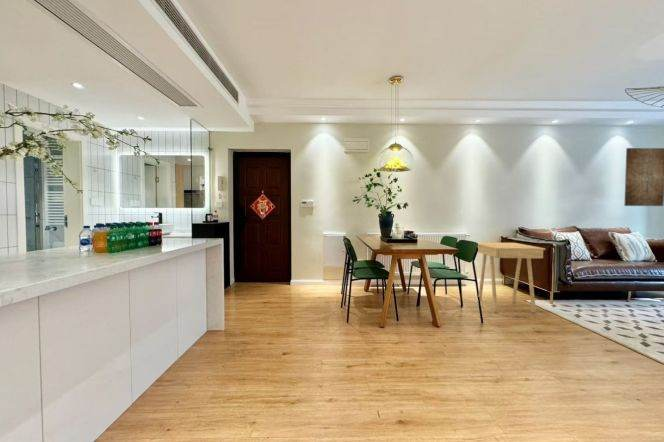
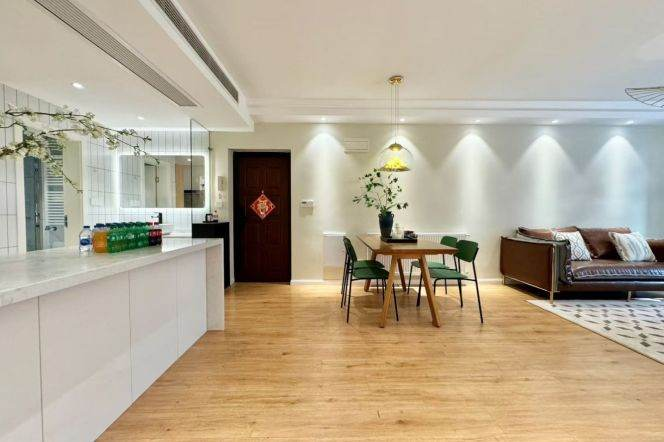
- side table [477,241,546,314]
- wall art [623,147,664,207]
